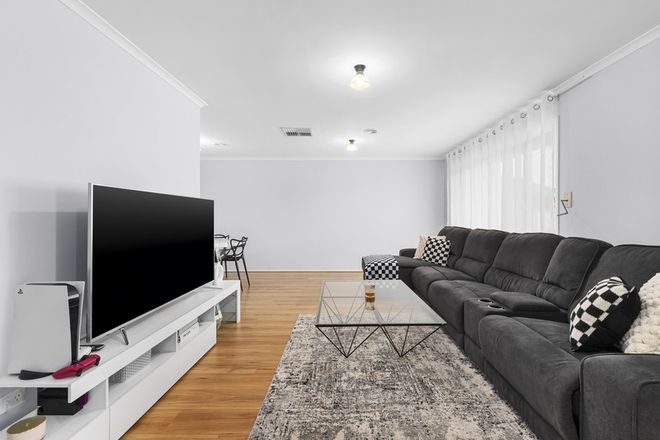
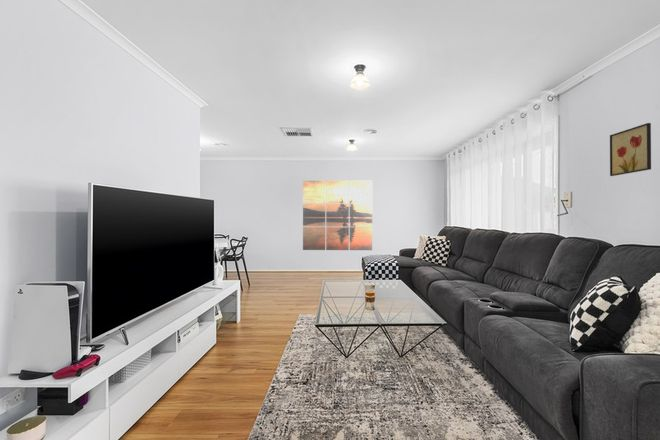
+ wall art [302,180,373,251]
+ wall art [609,122,652,177]
